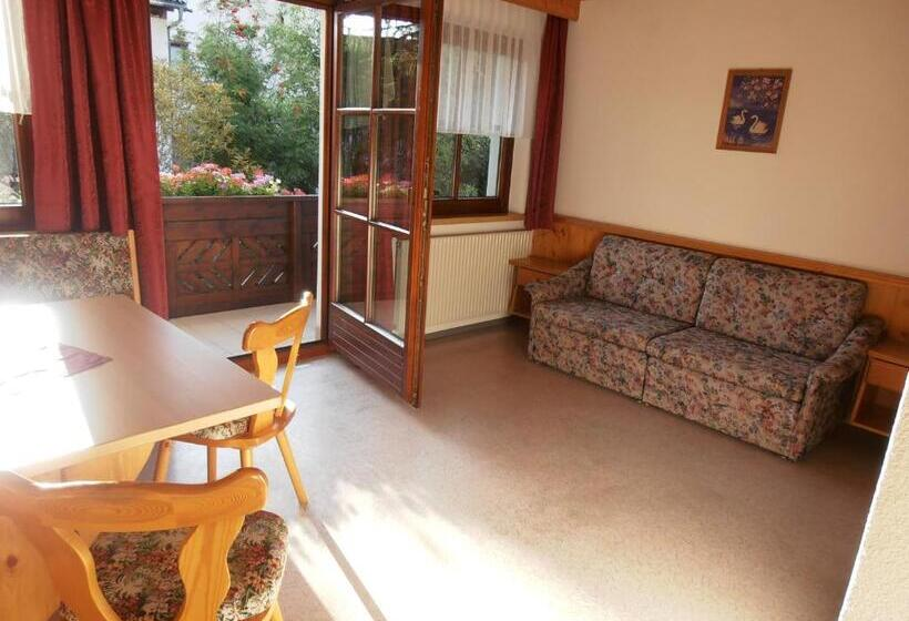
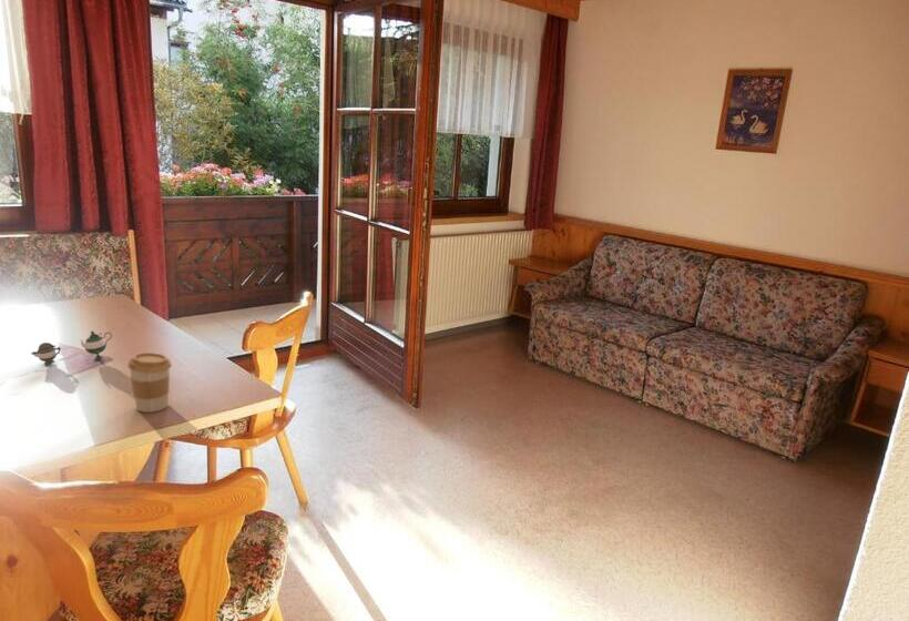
+ teapot [30,329,113,366]
+ coffee cup [126,352,173,414]
